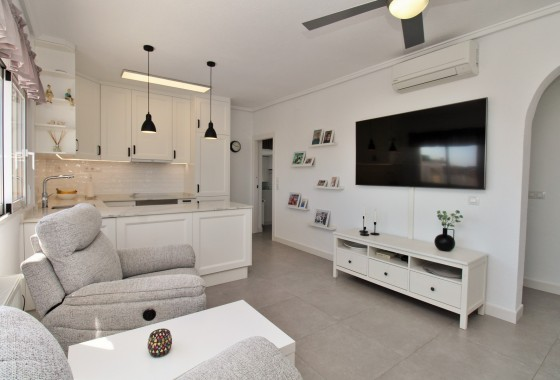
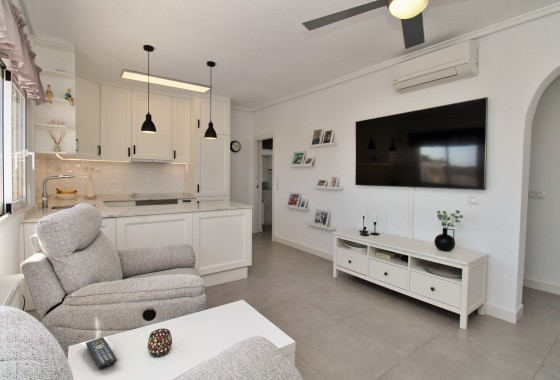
+ remote control [85,336,118,369]
